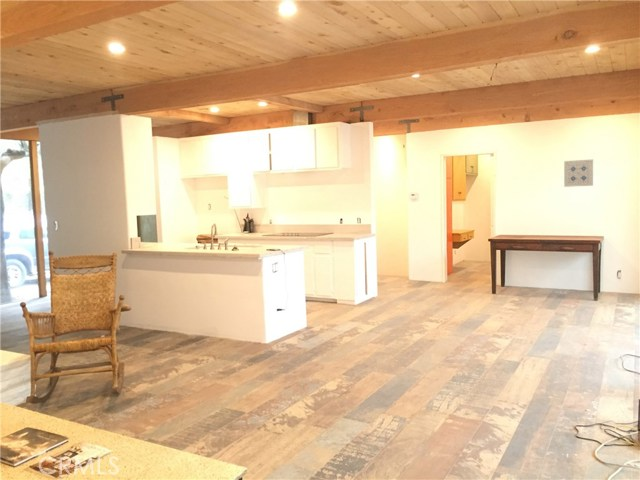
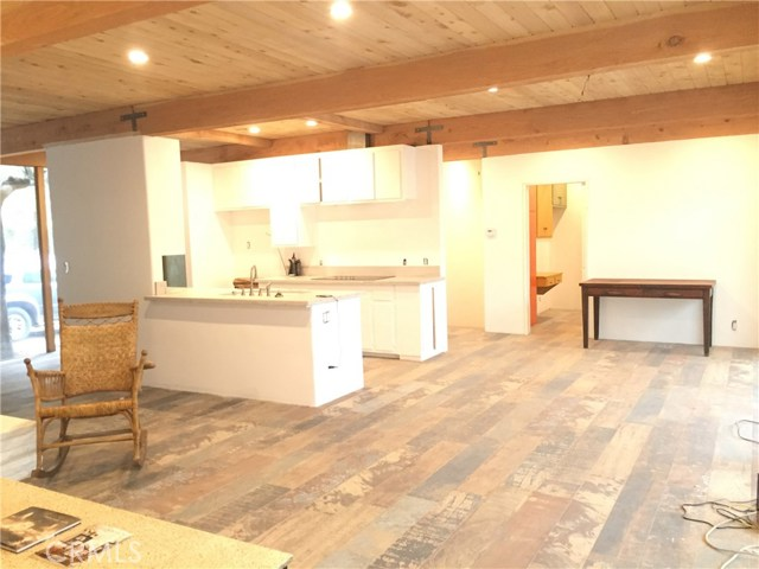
- wall art [563,158,594,188]
